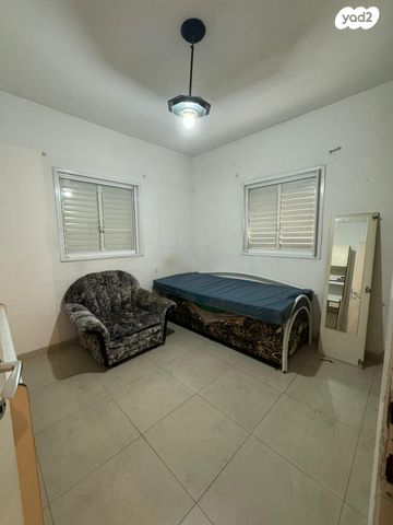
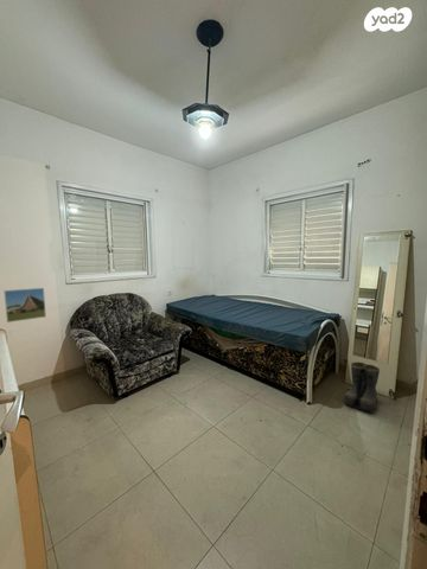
+ boots [343,360,381,414]
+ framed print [2,287,47,324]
